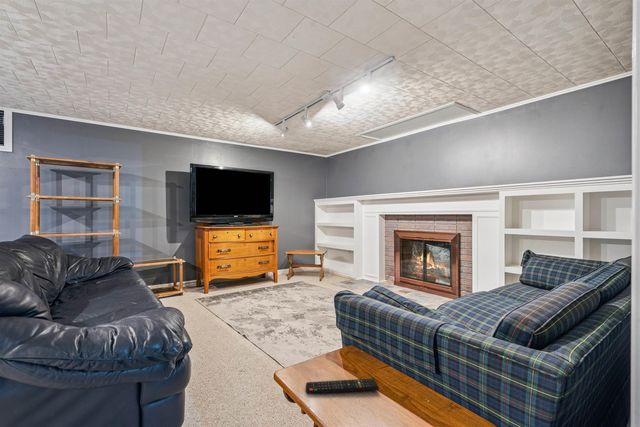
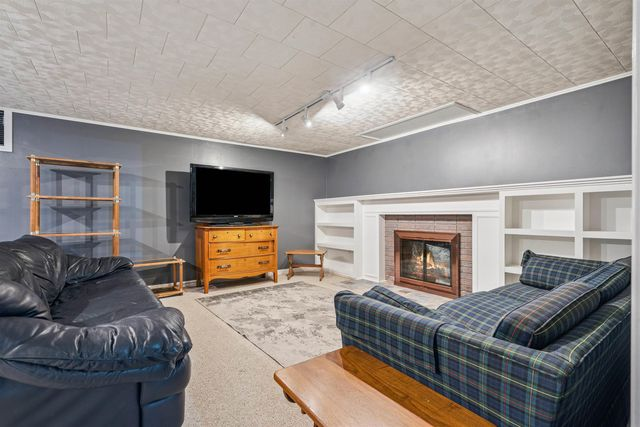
- remote control [305,377,380,395]
